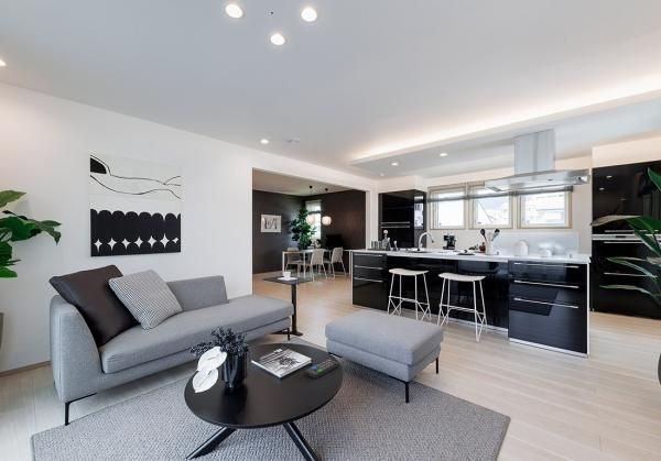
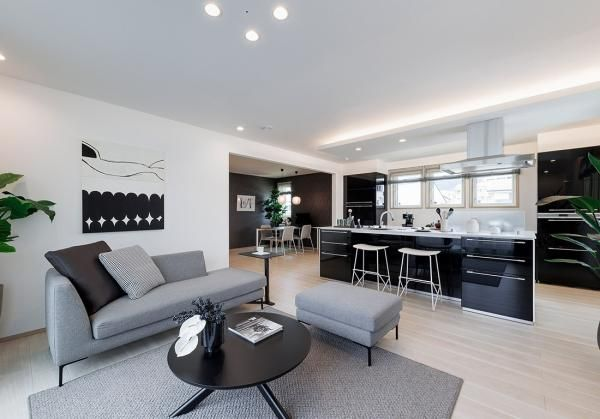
- remote control [304,359,339,380]
